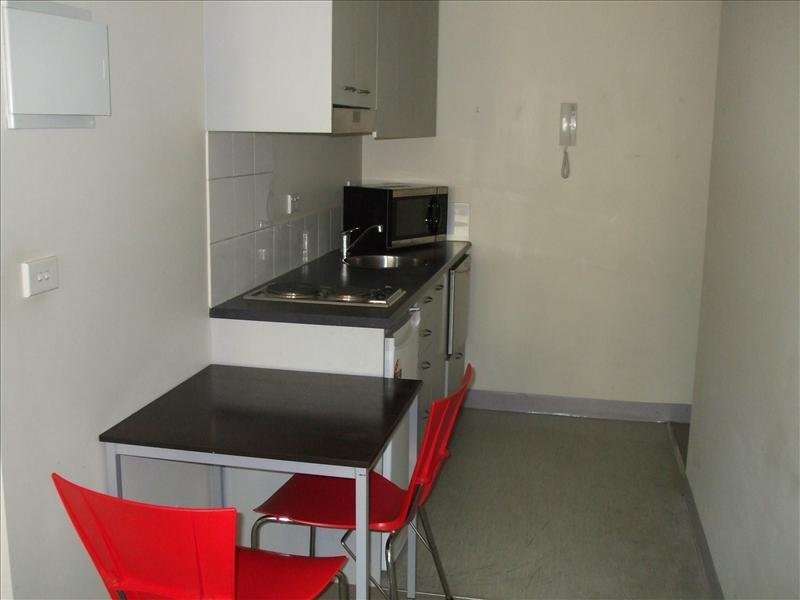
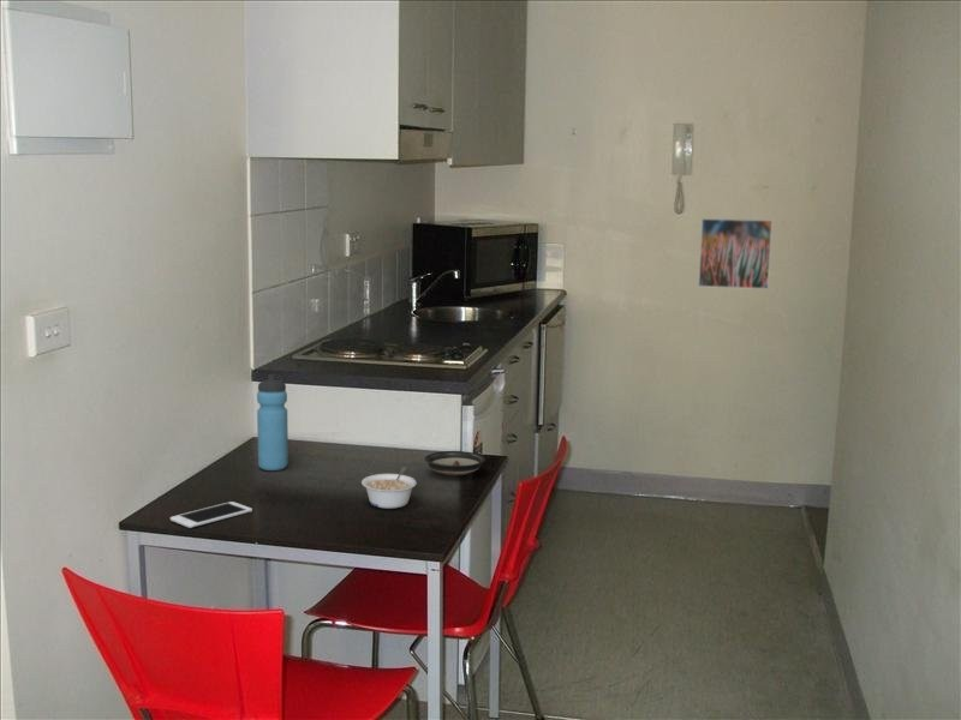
+ cell phone [169,500,253,529]
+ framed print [697,217,774,290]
+ water bottle [256,373,290,472]
+ saucer [424,450,487,476]
+ legume [360,466,418,510]
